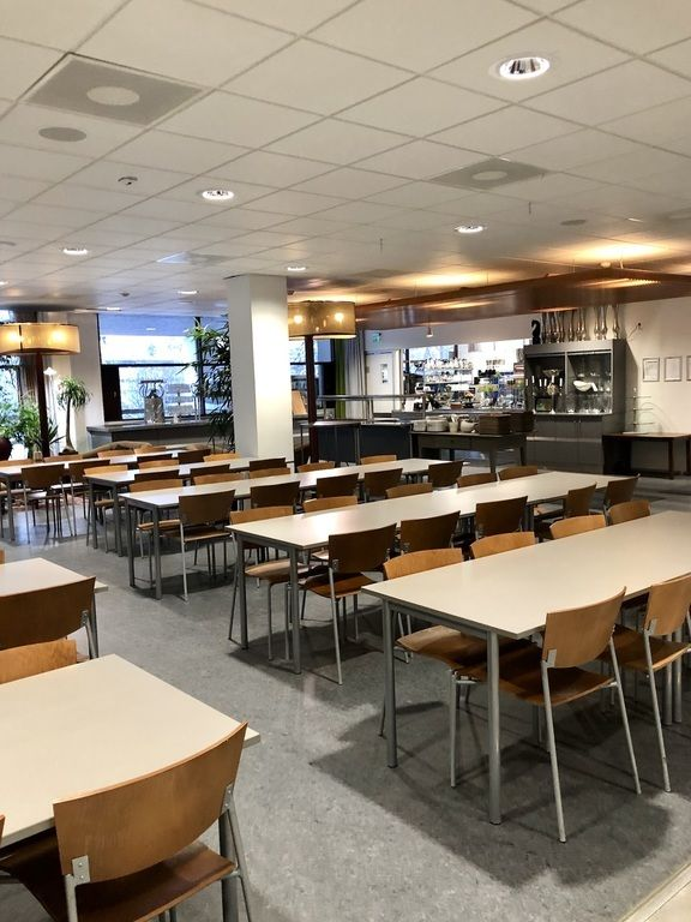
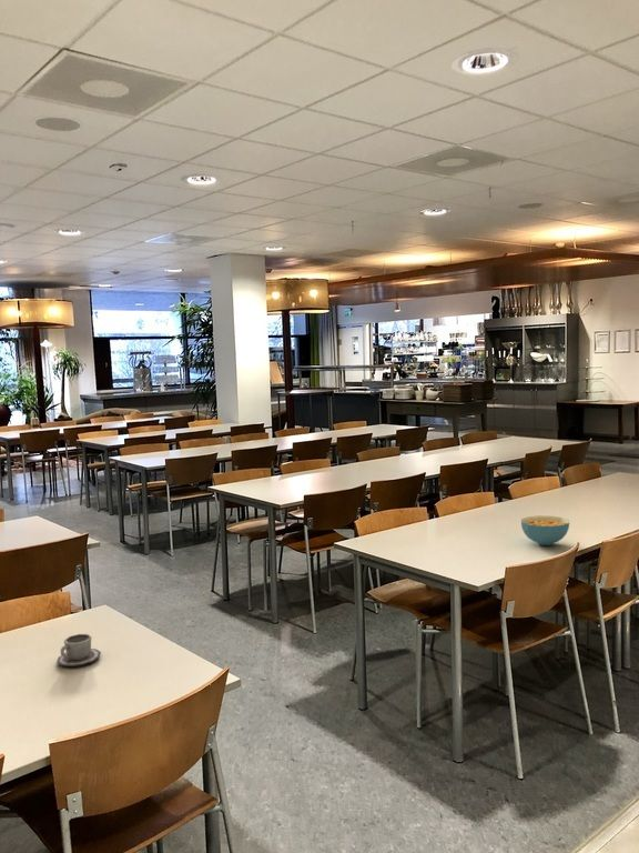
+ cup [55,633,102,668]
+ cereal bowl [520,514,570,546]
